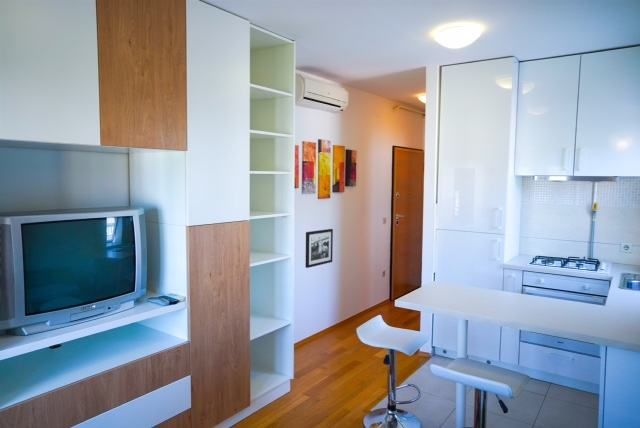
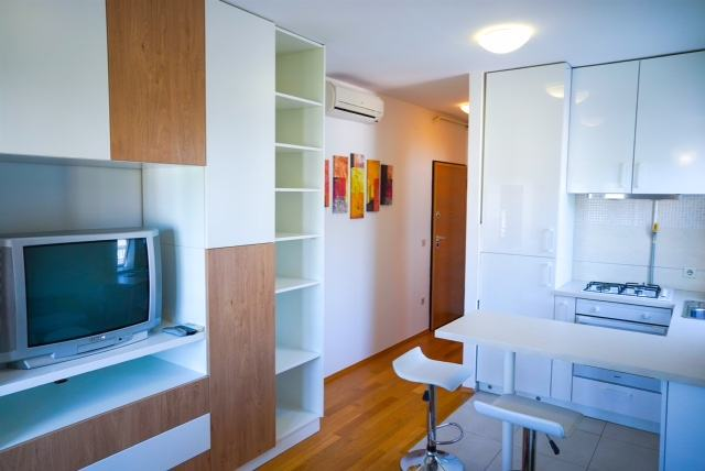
- picture frame [304,228,334,269]
